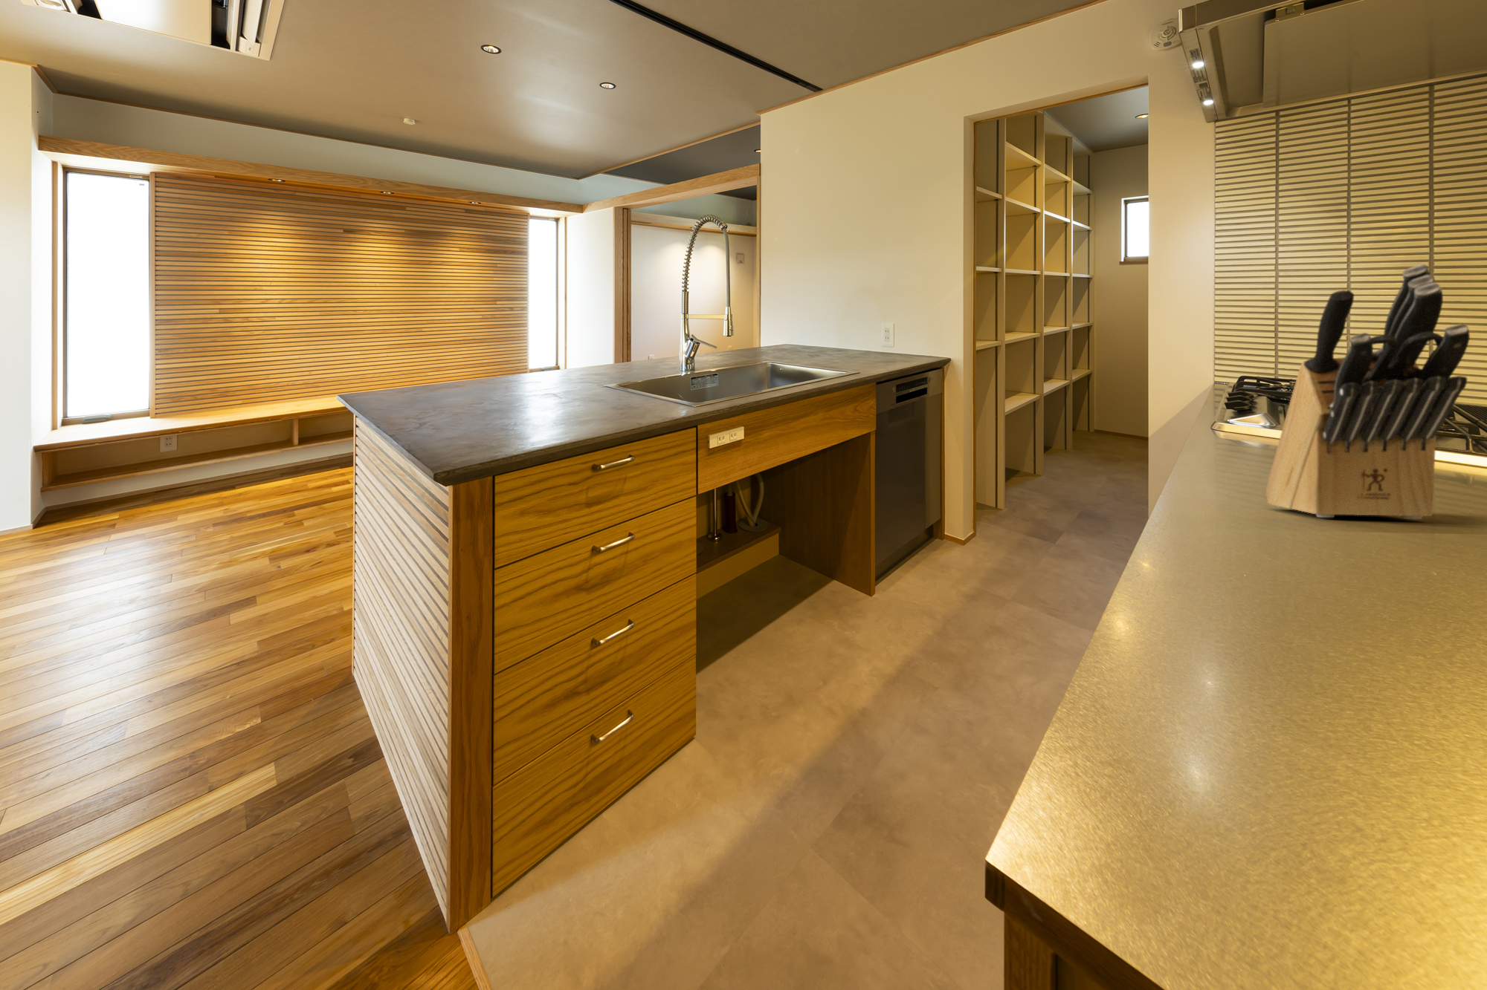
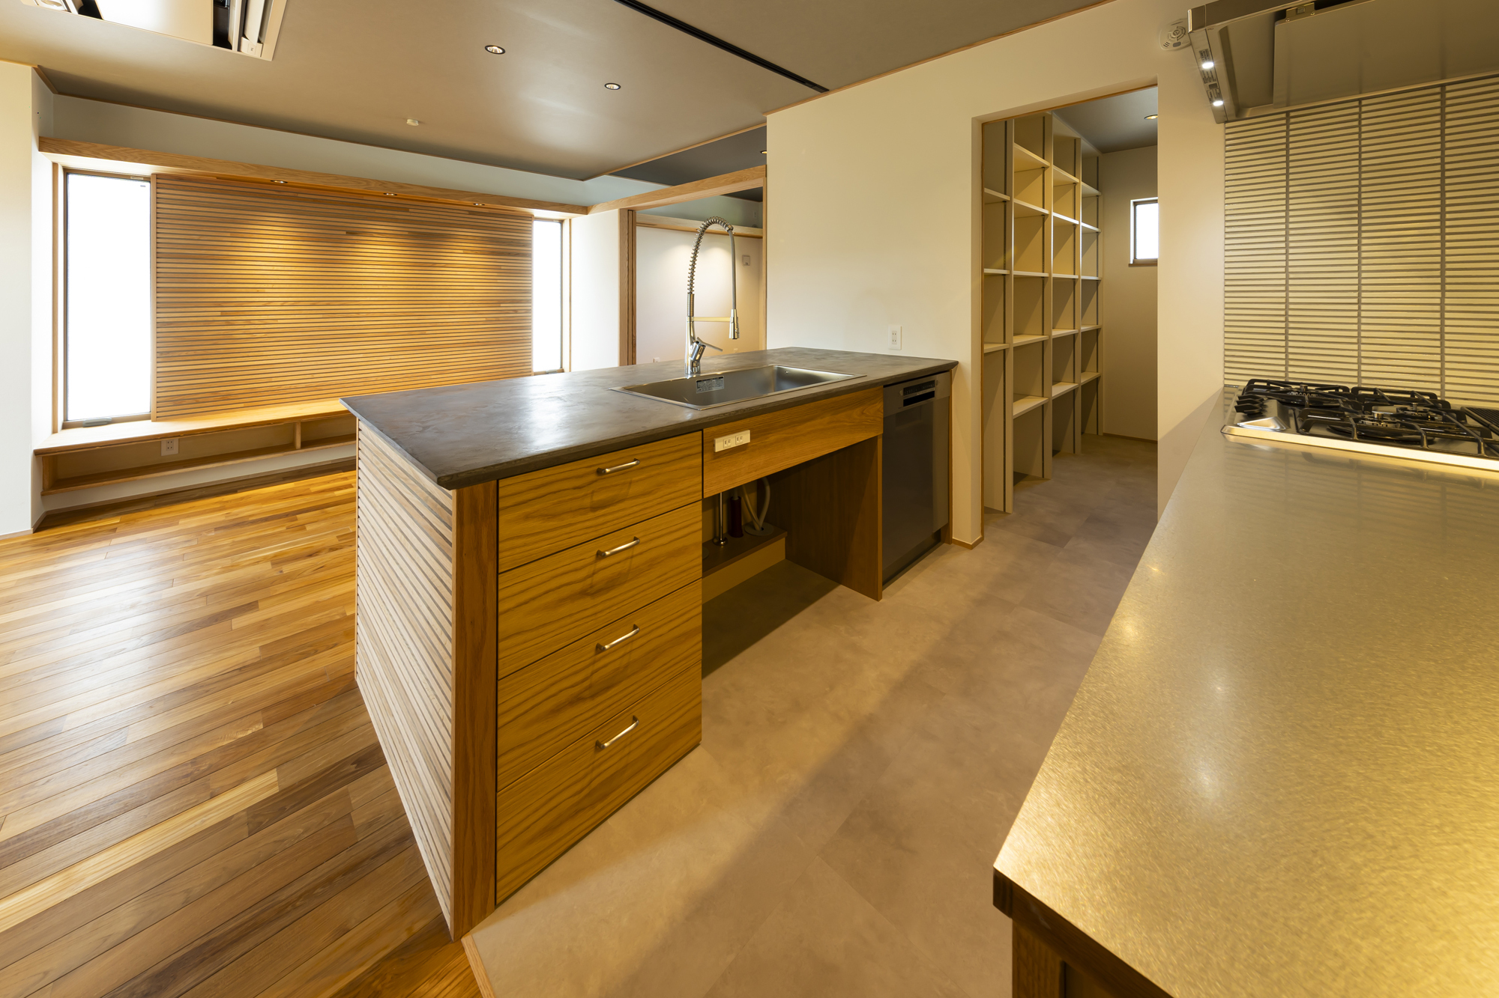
- knife block [1265,264,1470,520]
